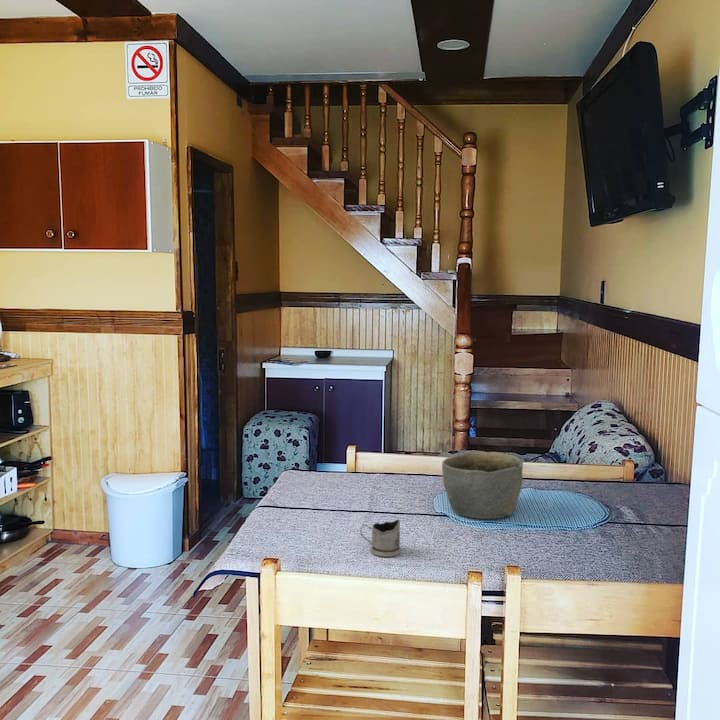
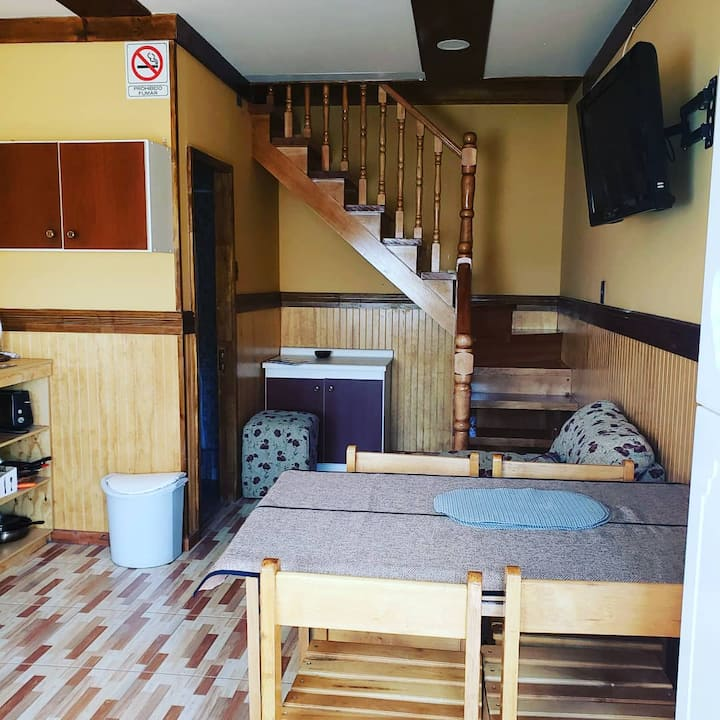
- bowl [441,451,524,520]
- tea glass holder [359,519,402,558]
